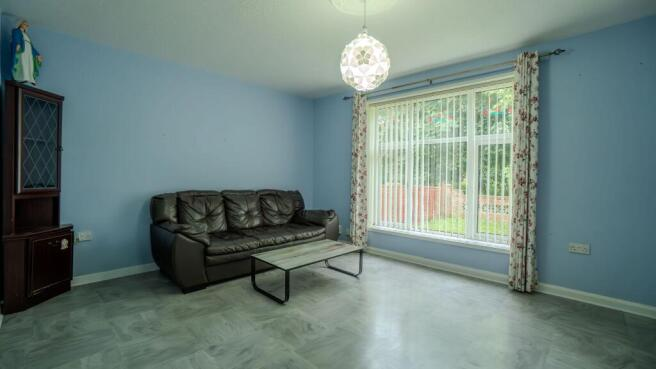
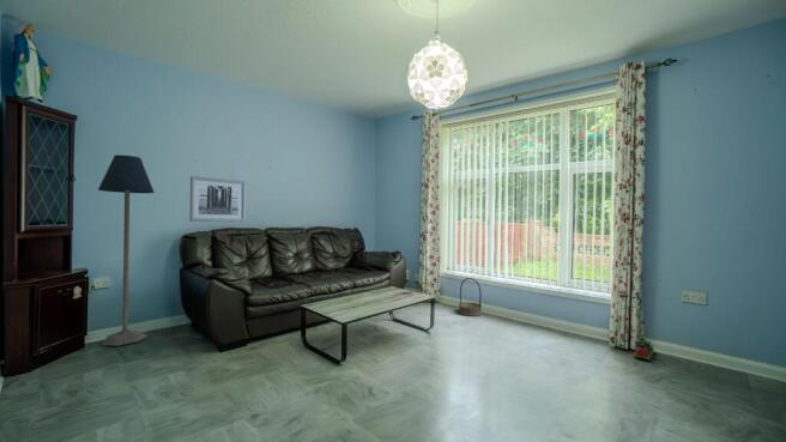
+ toy train [633,339,655,362]
+ floor lamp [97,153,156,347]
+ basket [458,277,483,317]
+ wall art [189,175,247,223]
